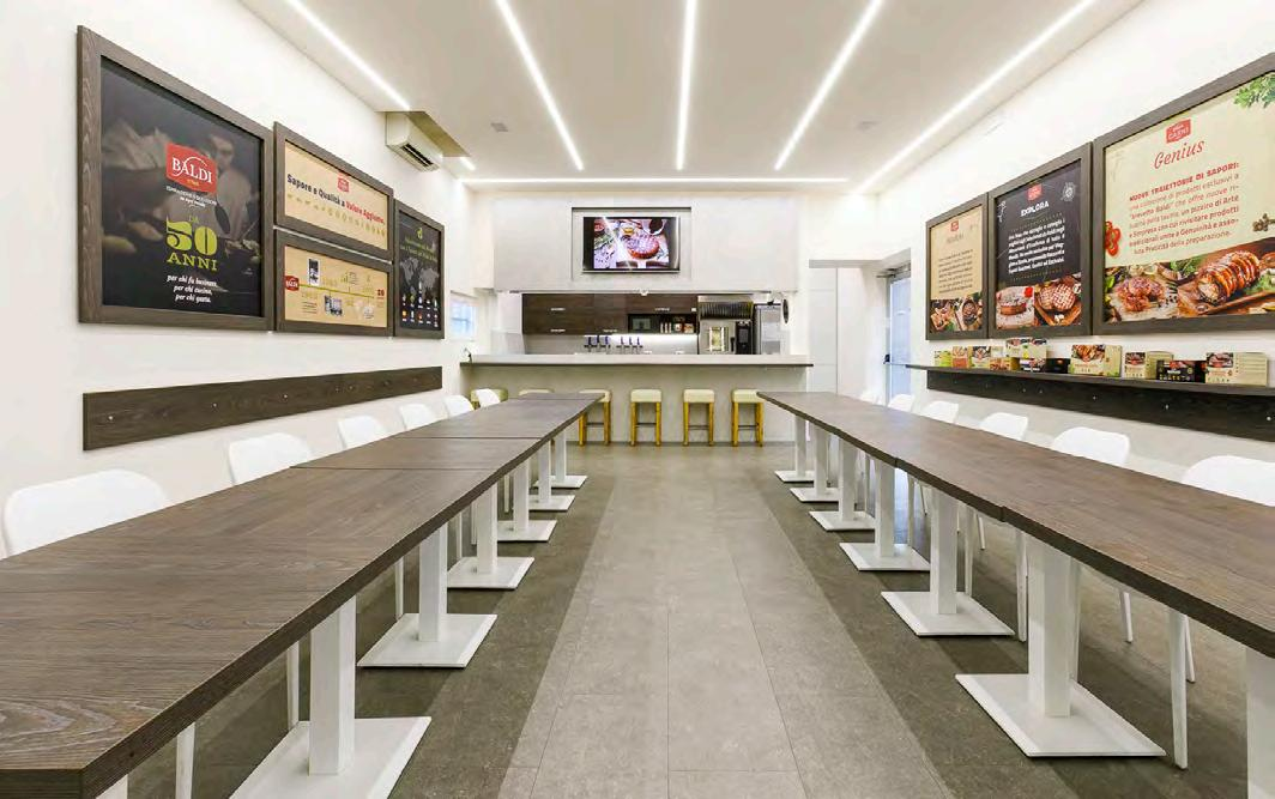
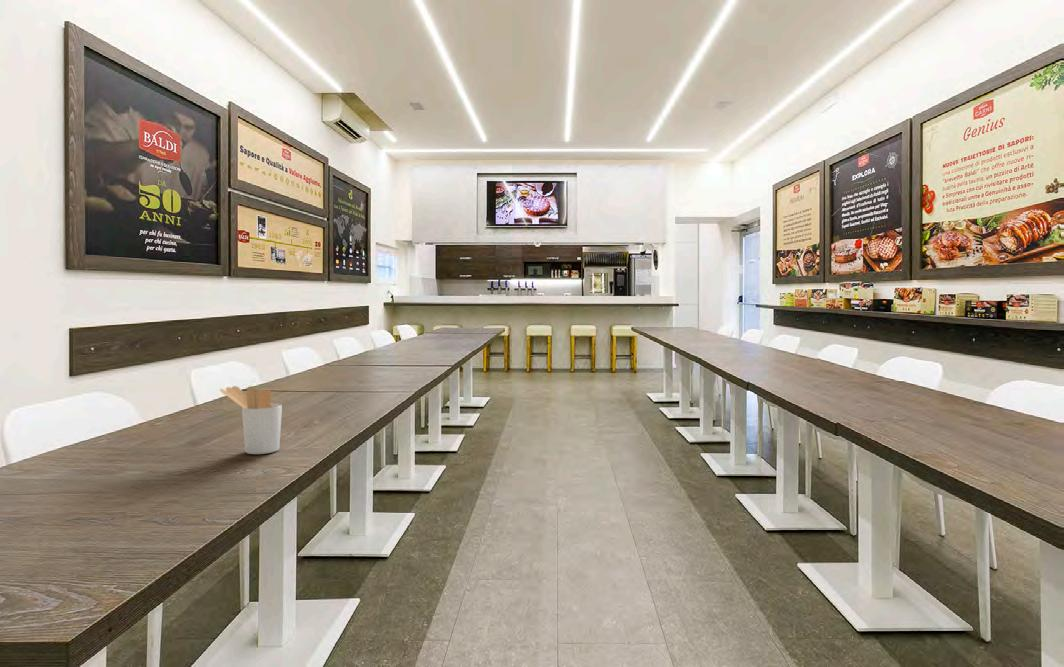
+ utensil holder [219,385,283,455]
